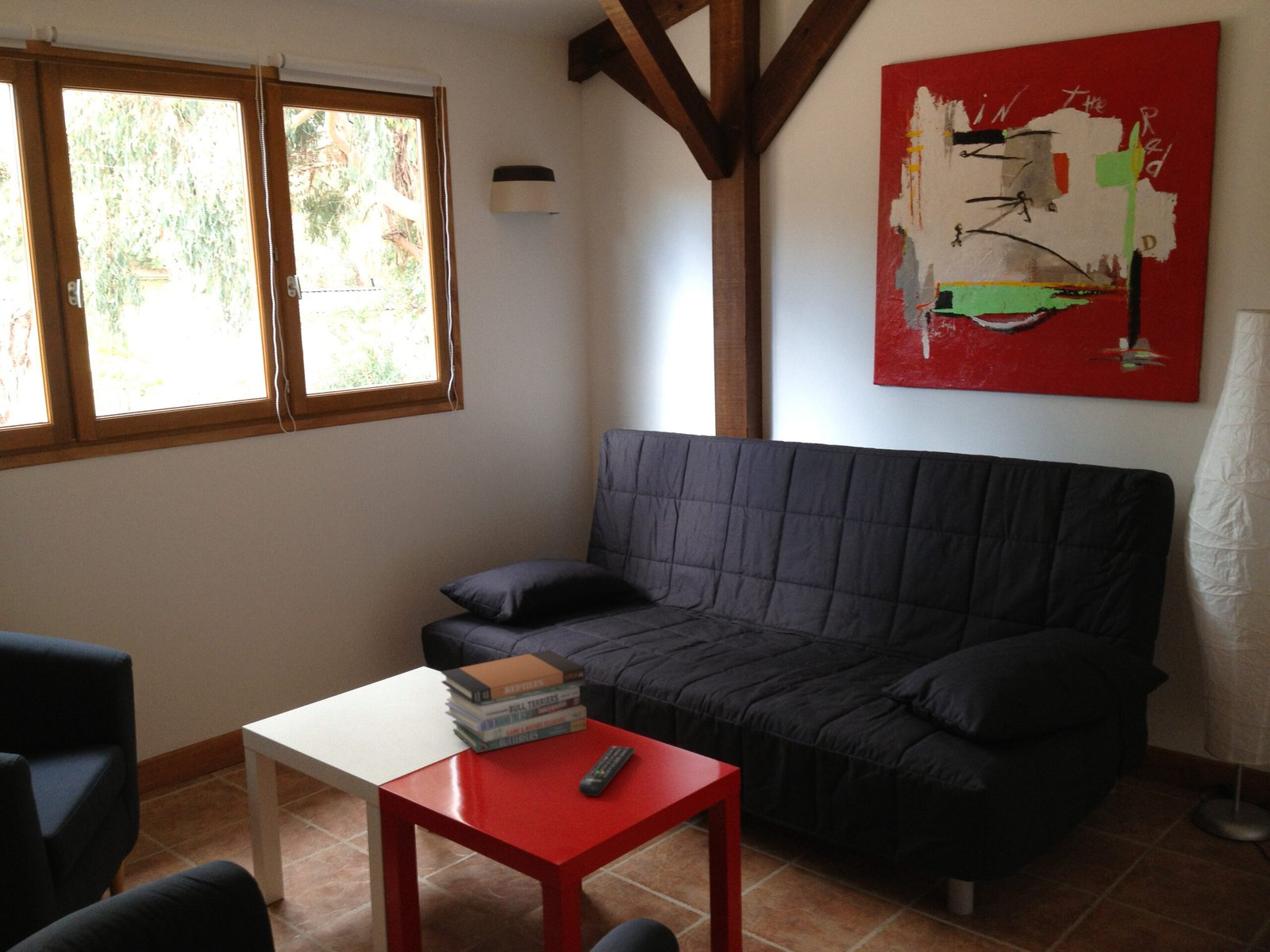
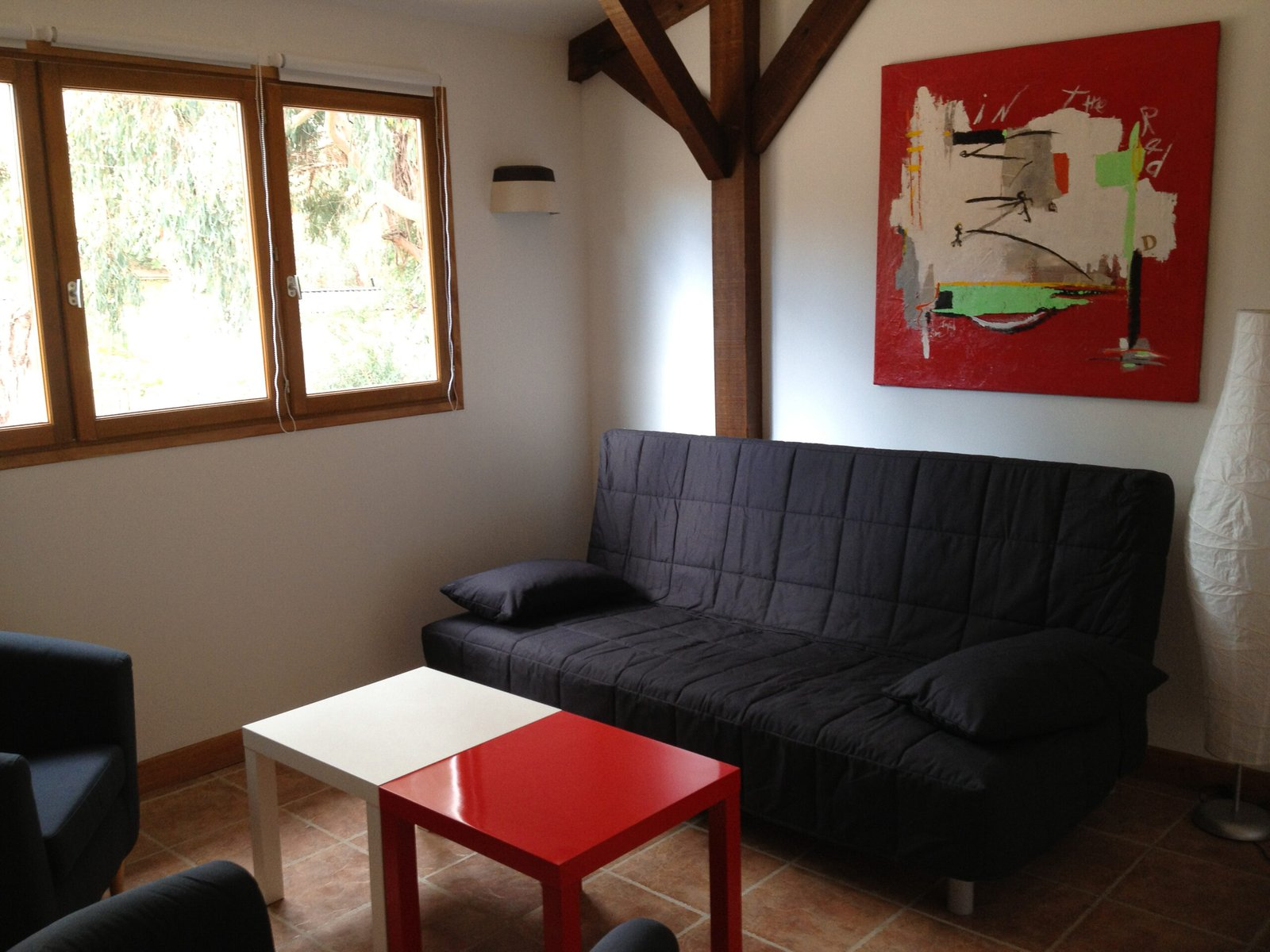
- book stack [441,649,587,754]
- remote control [578,745,636,797]
